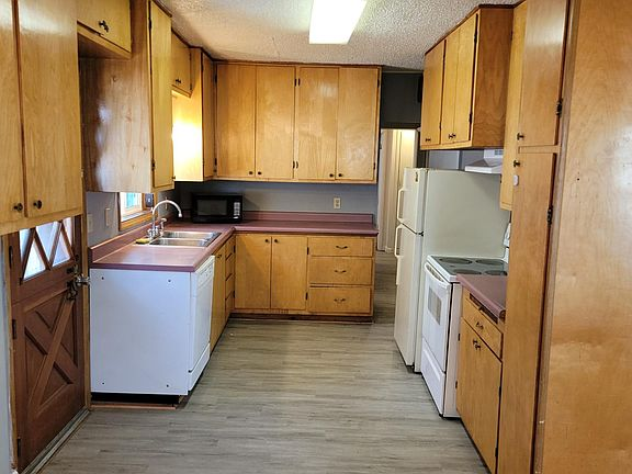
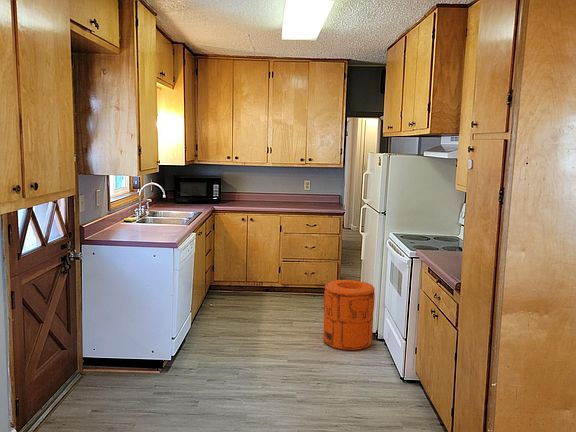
+ trash can [322,279,376,351]
